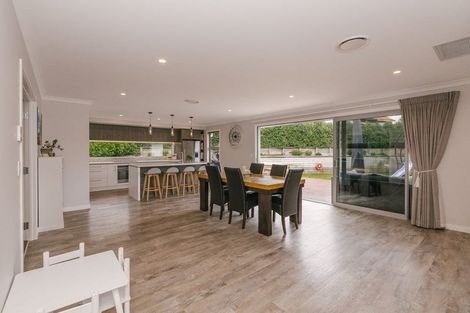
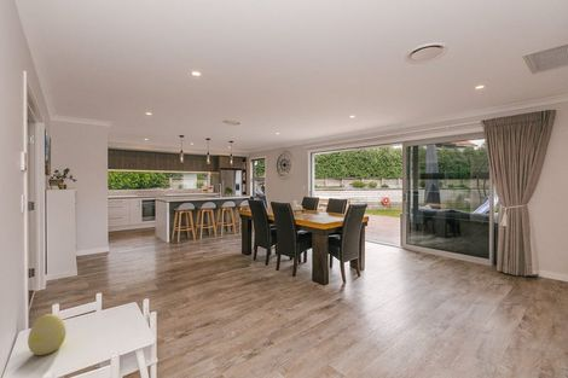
+ decorative egg [27,313,68,356]
